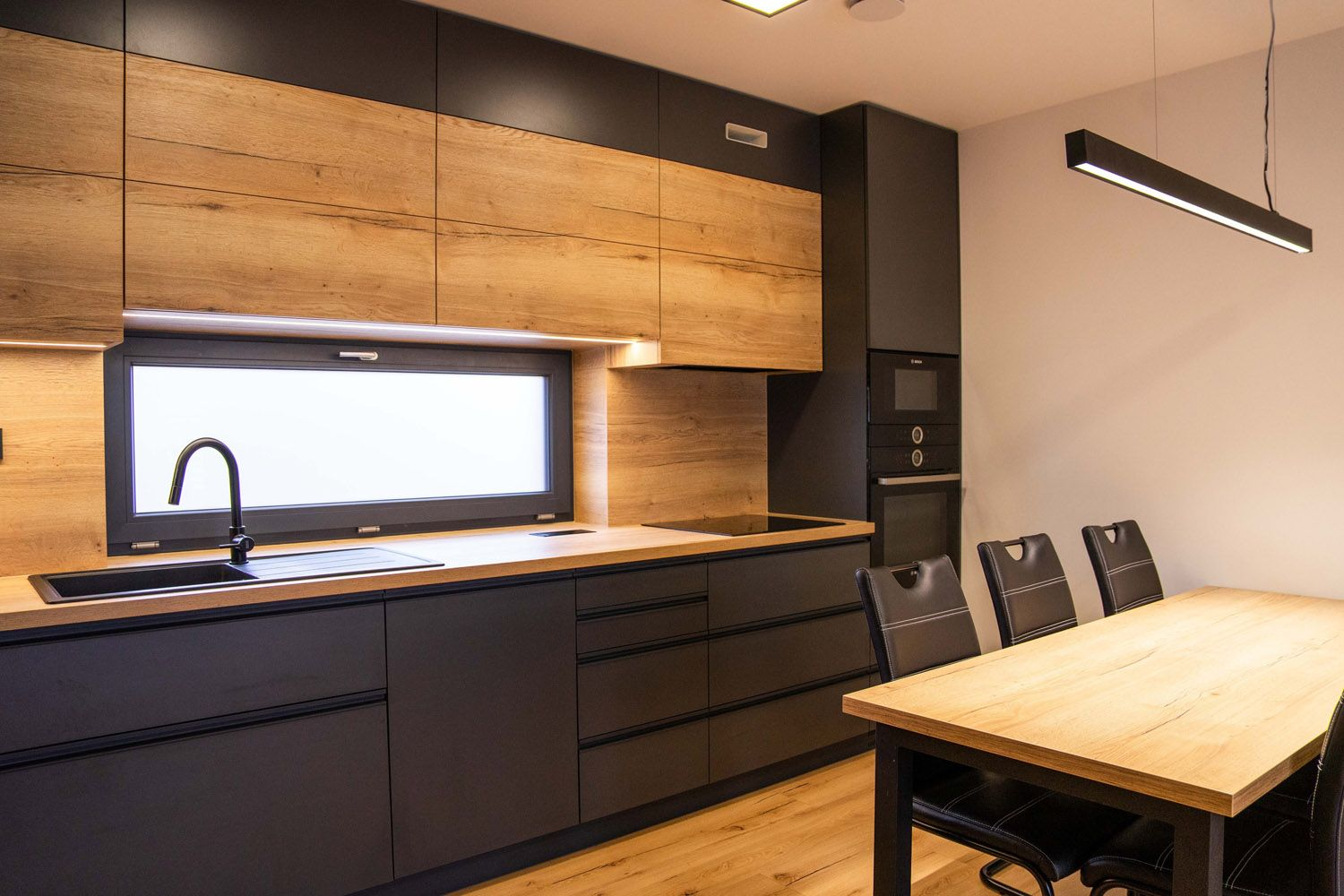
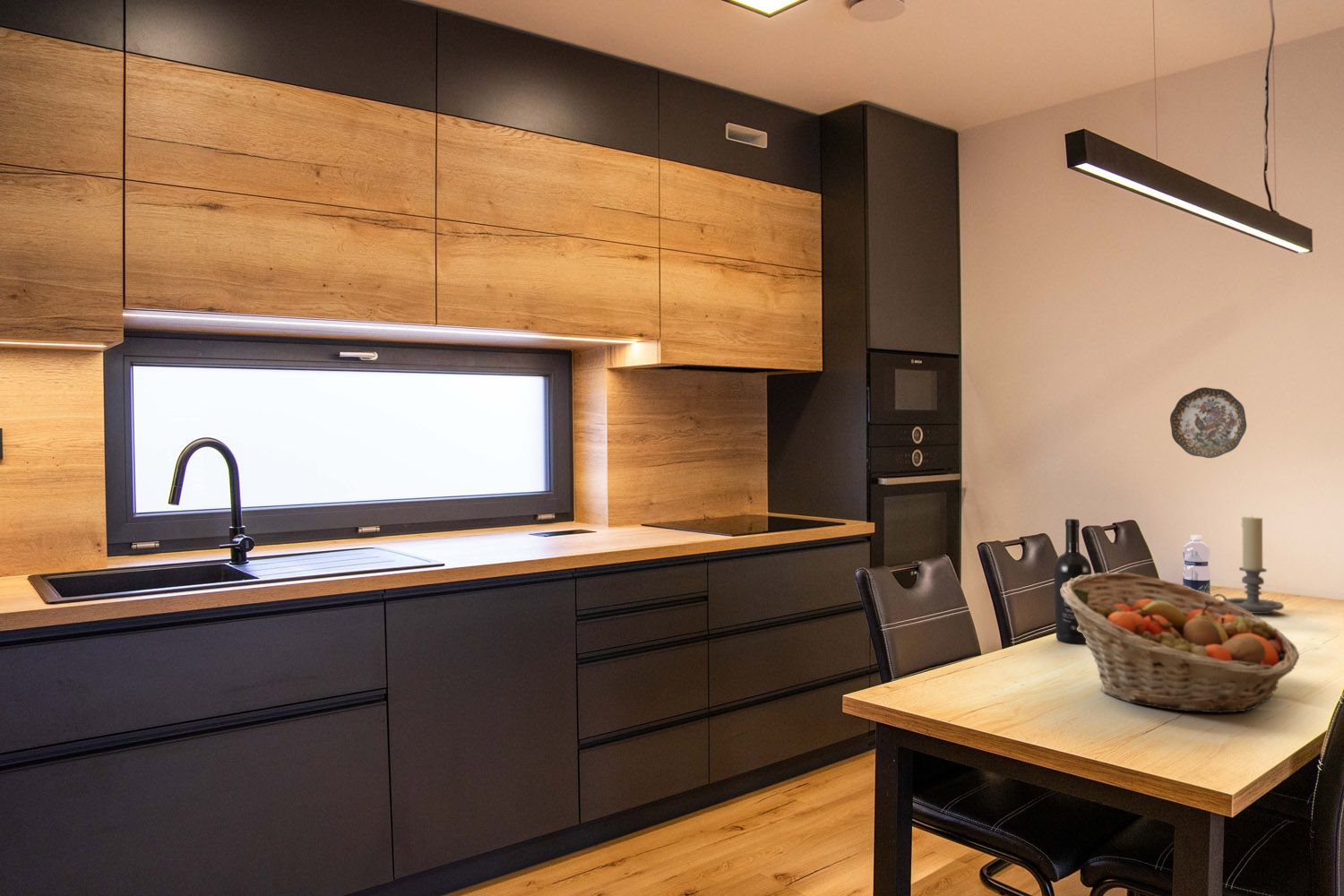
+ water bottle [1182,534,1211,595]
+ fruit basket [1061,572,1300,714]
+ decorative plate [1169,386,1247,459]
+ candle holder [1212,514,1285,615]
+ wine bottle [1053,518,1092,644]
